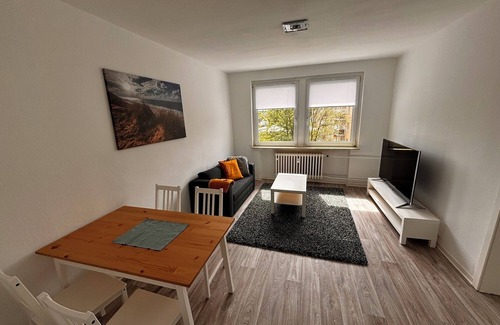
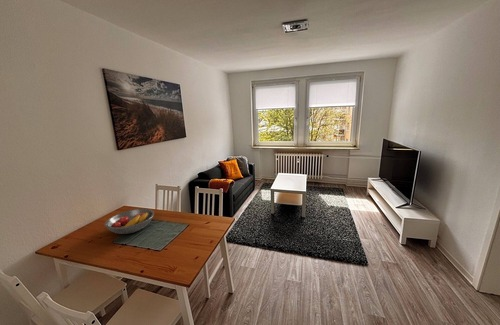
+ fruit bowl [104,208,155,235]
